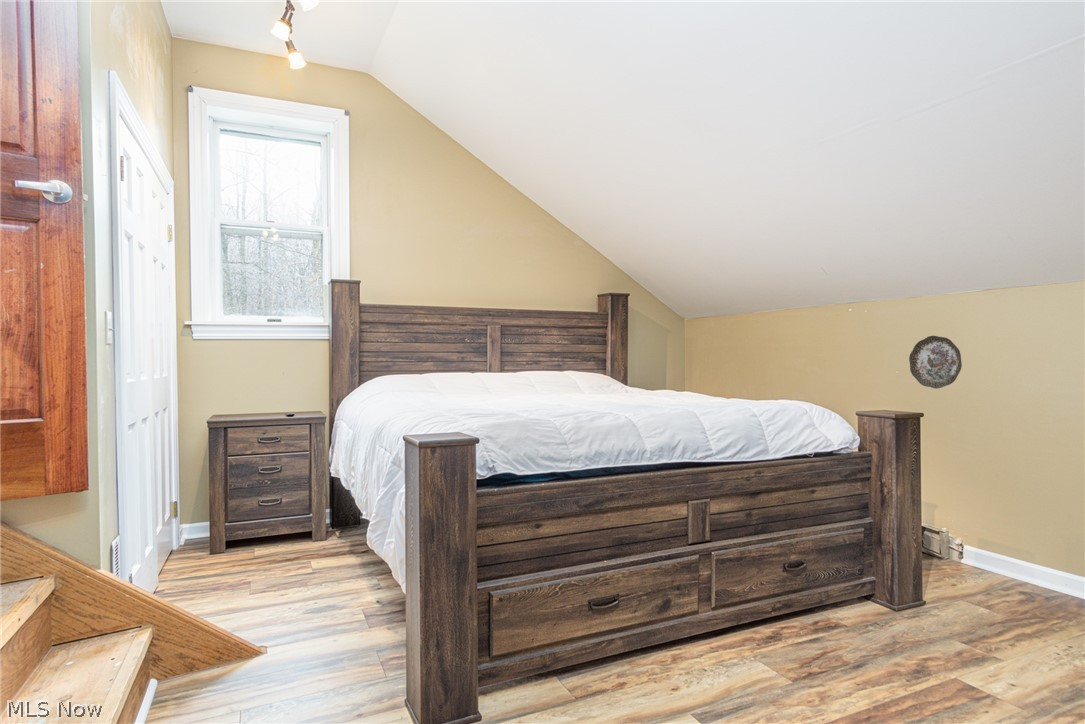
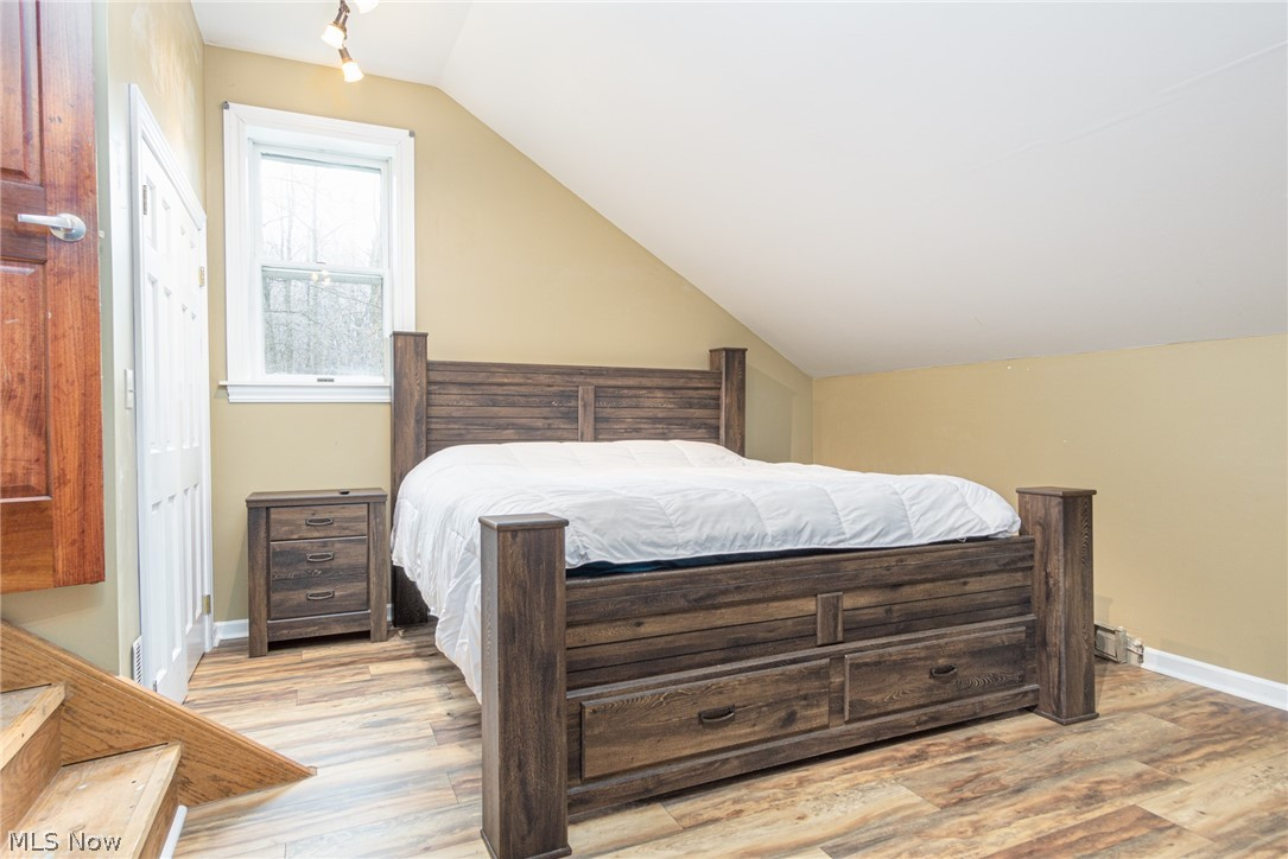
- decorative plate [908,335,963,390]
